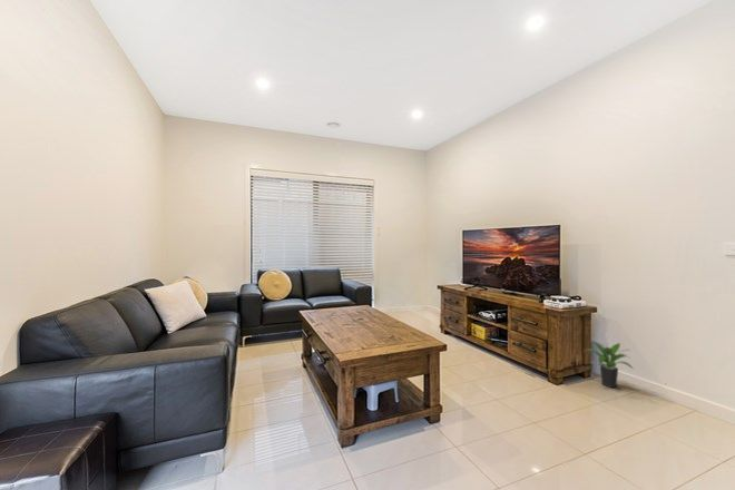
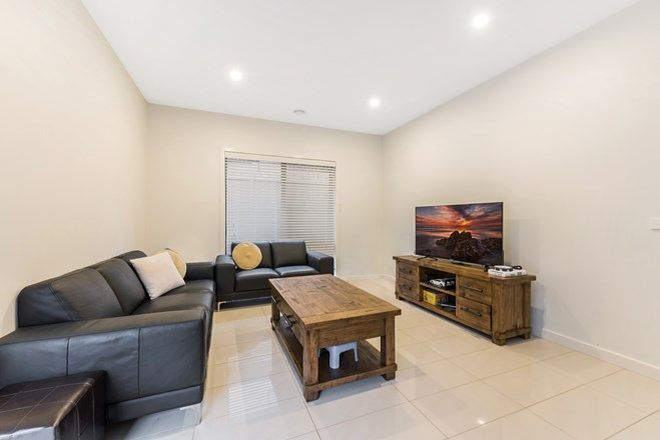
- potted plant [582,341,635,389]
